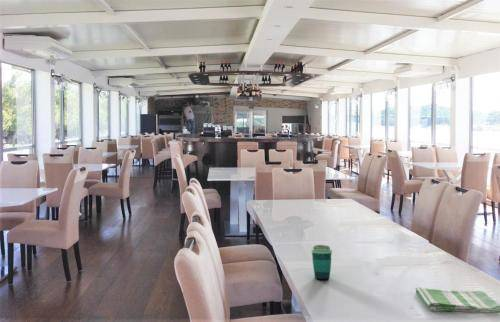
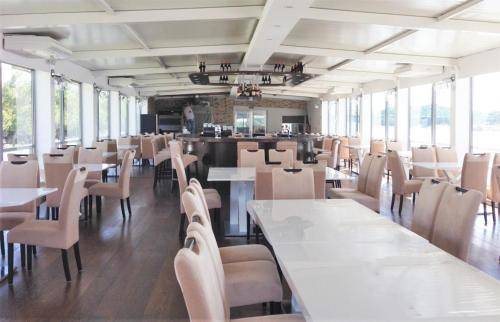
- dish towel [415,286,500,314]
- cup [310,244,333,281]
